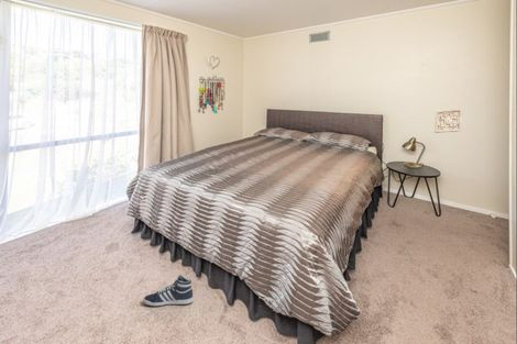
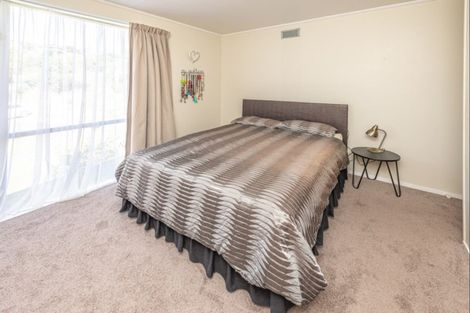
- sneaker [143,274,194,308]
- wall ornament [433,108,463,134]
